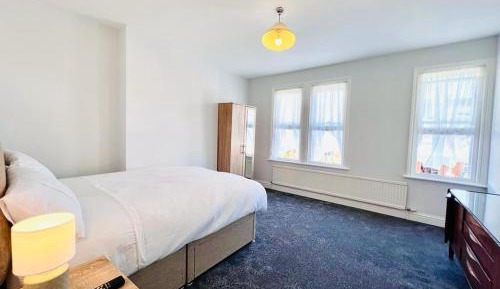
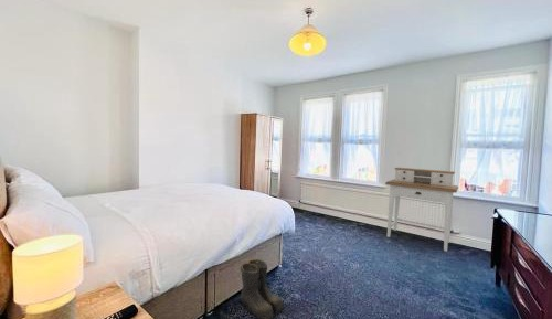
+ boots [240,258,286,319]
+ desk [384,167,459,253]
